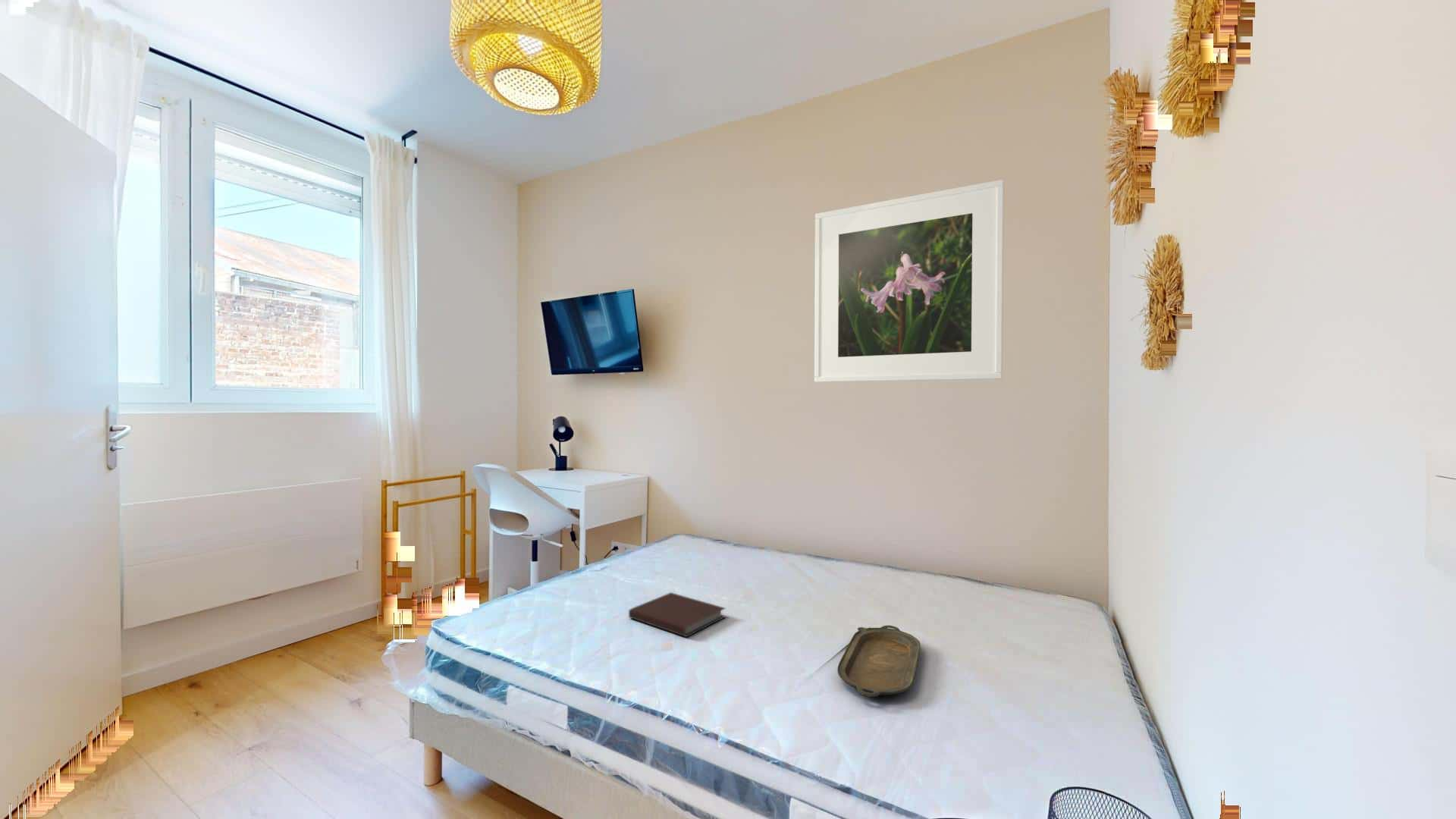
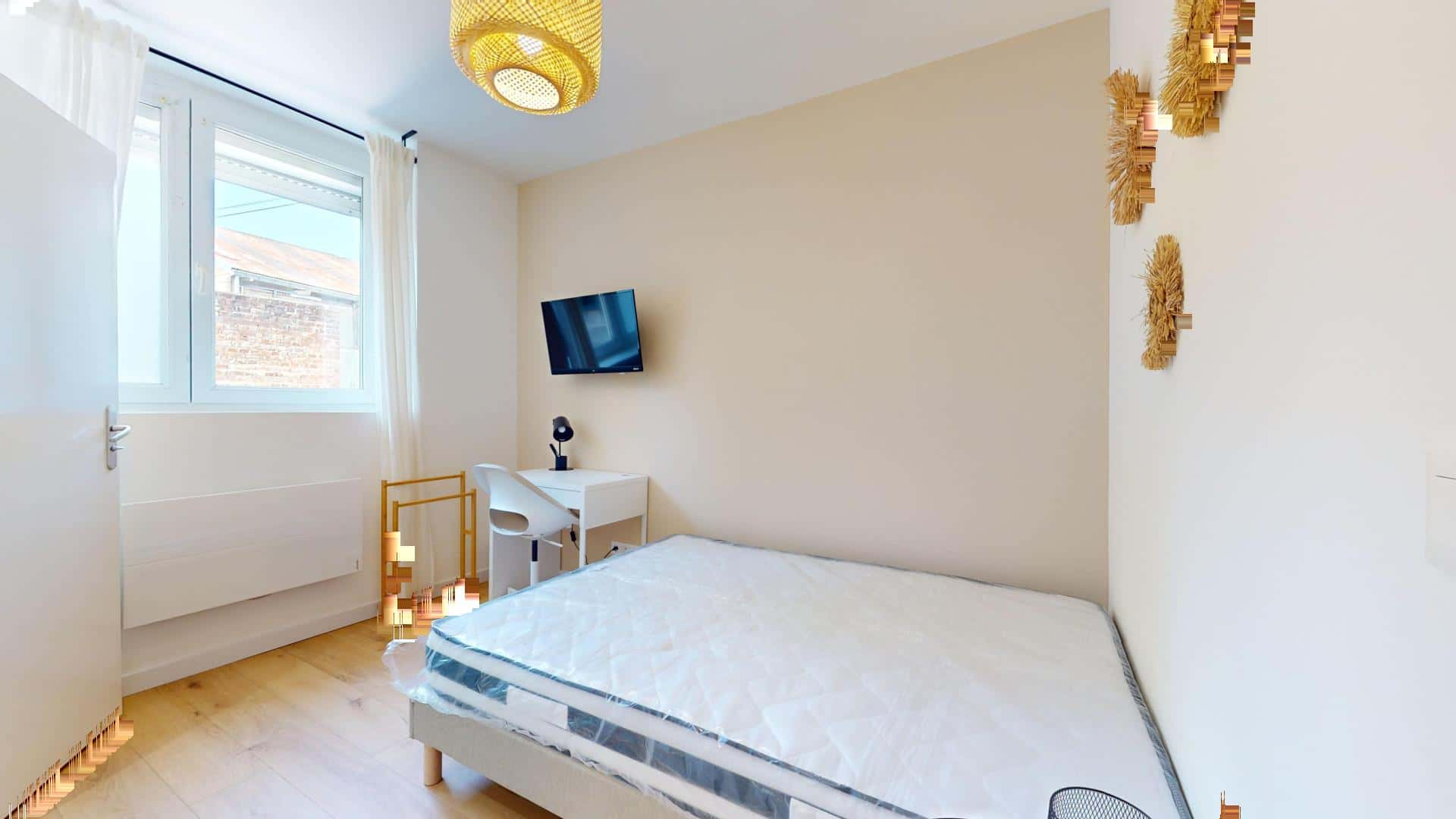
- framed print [814,179,1005,383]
- serving tray [836,625,921,698]
- notebook [628,591,726,638]
